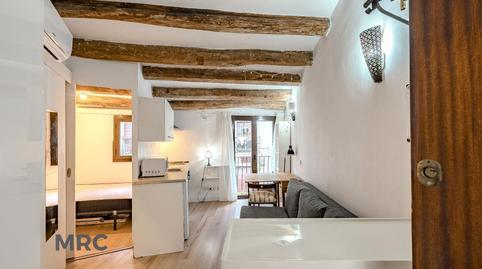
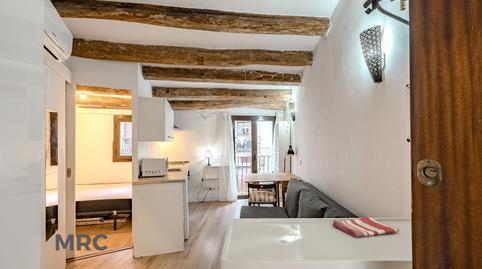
+ dish towel [332,216,400,238]
